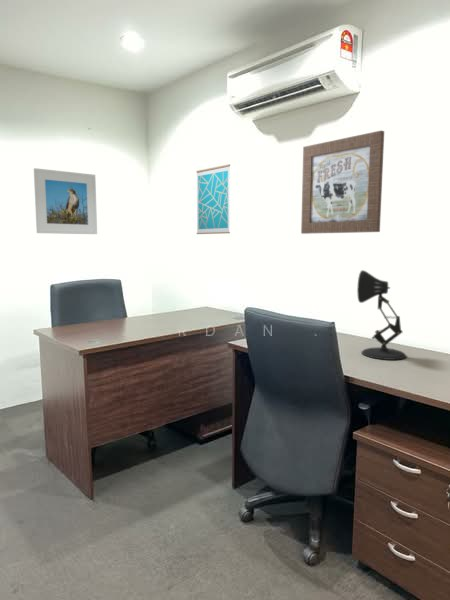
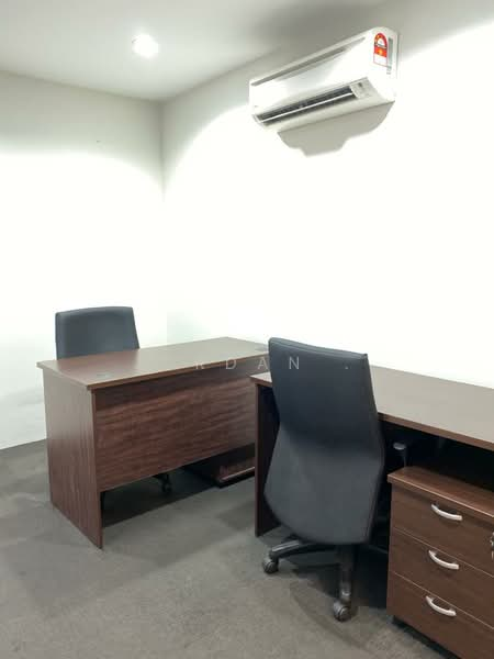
- wall art [195,163,231,235]
- desk lamp [356,269,407,361]
- wall art [300,129,385,235]
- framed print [33,167,98,235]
